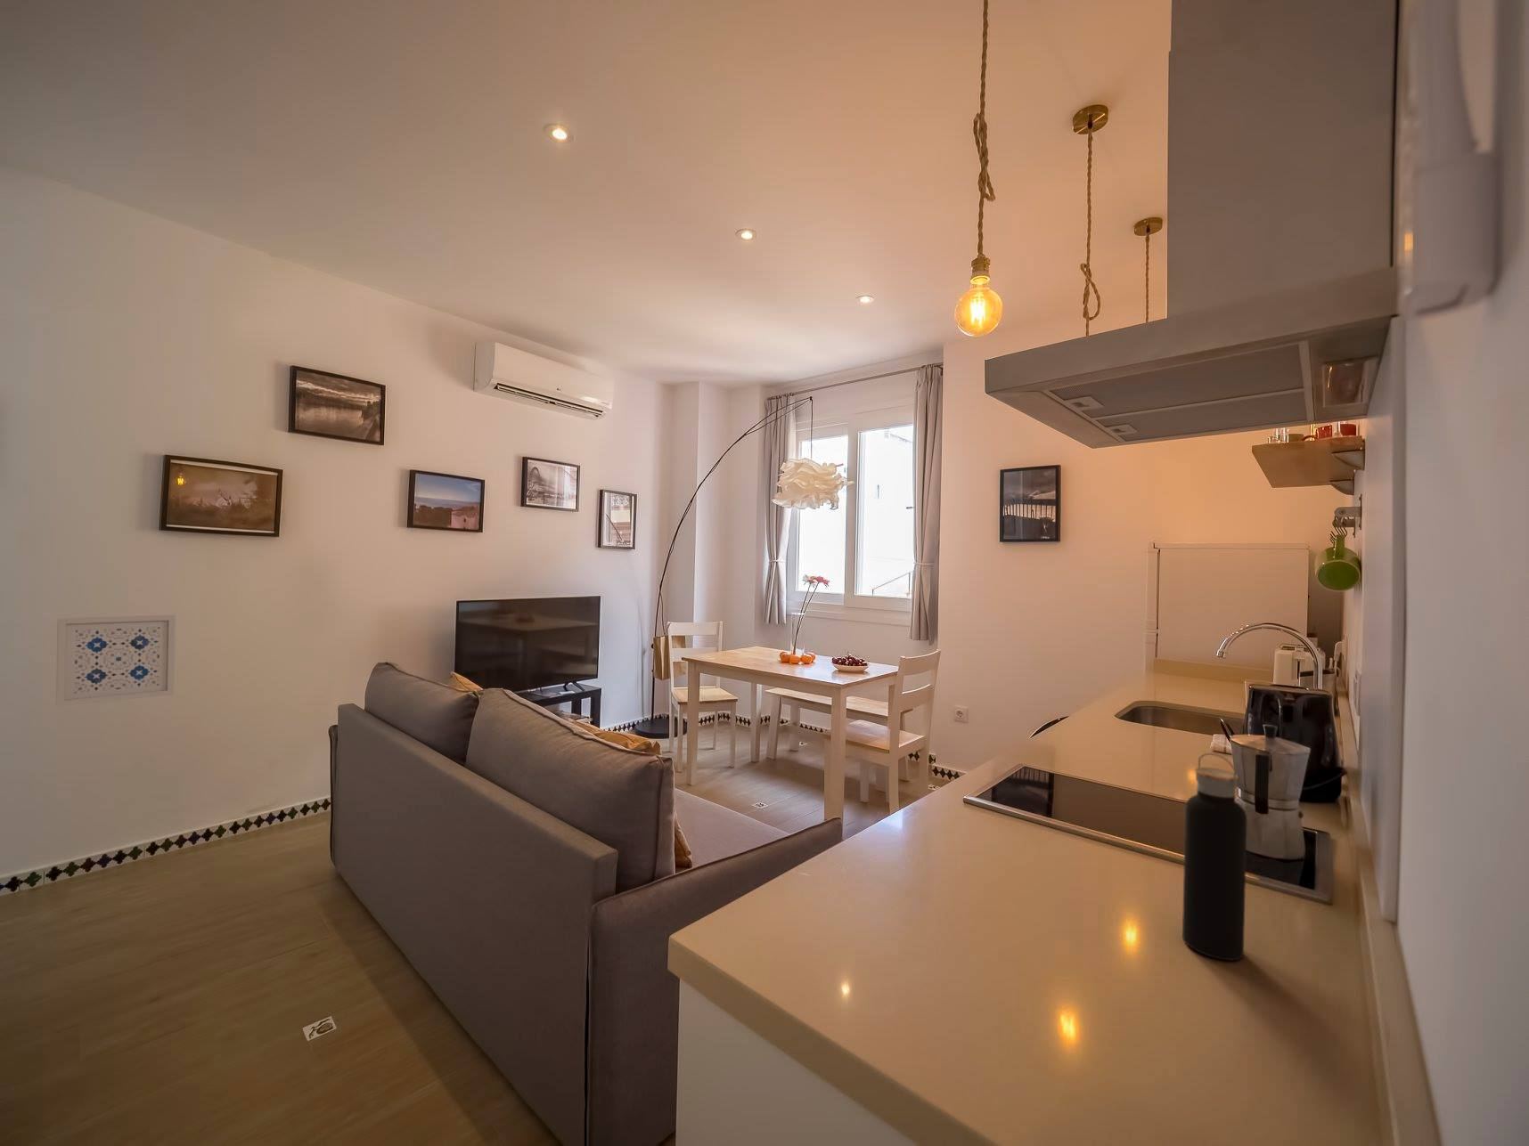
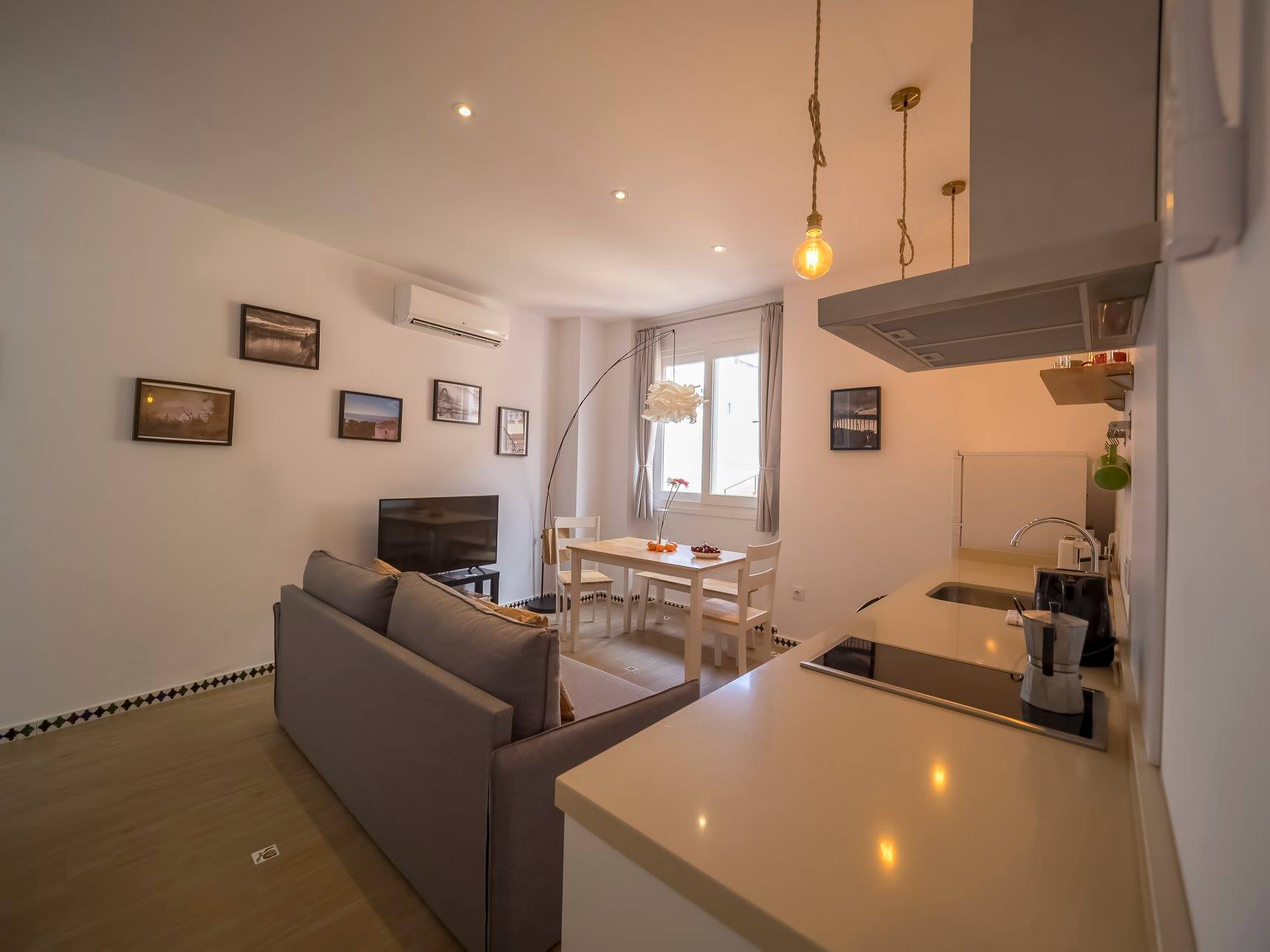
- wall art [55,614,177,707]
- water bottle [1181,752,1247,962]
